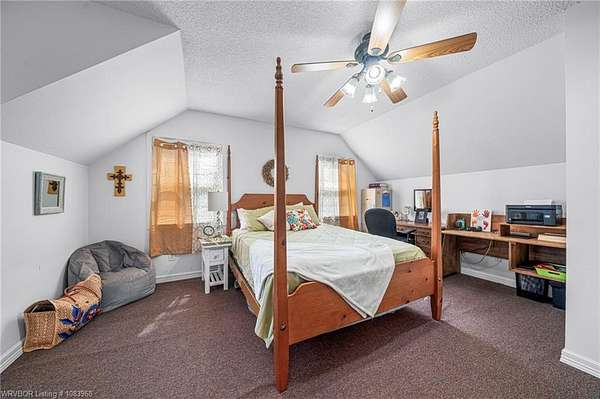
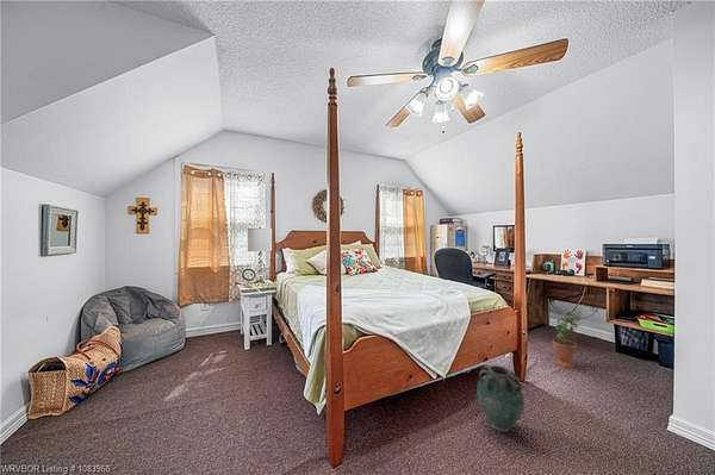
+ vase [475,364,526,433]
+ potted plant [552,310,582,369]
